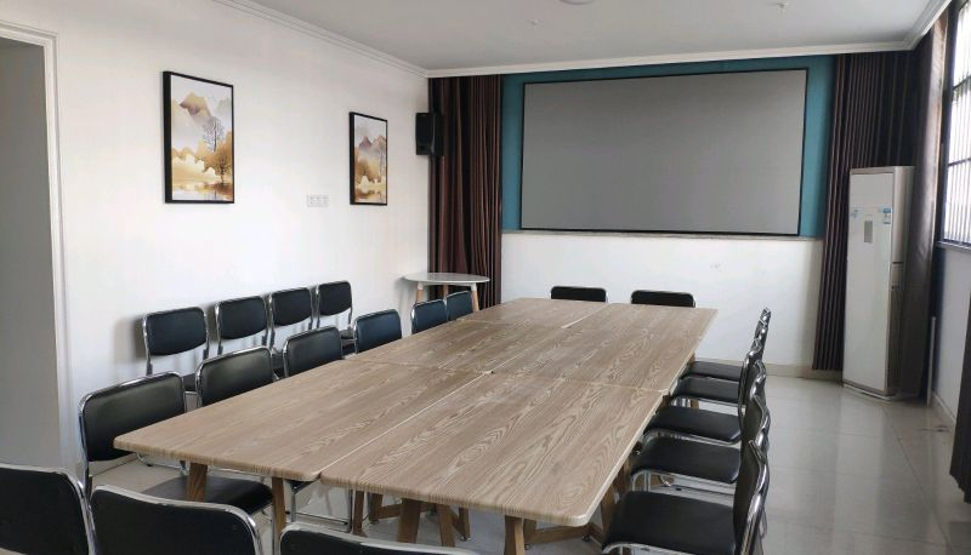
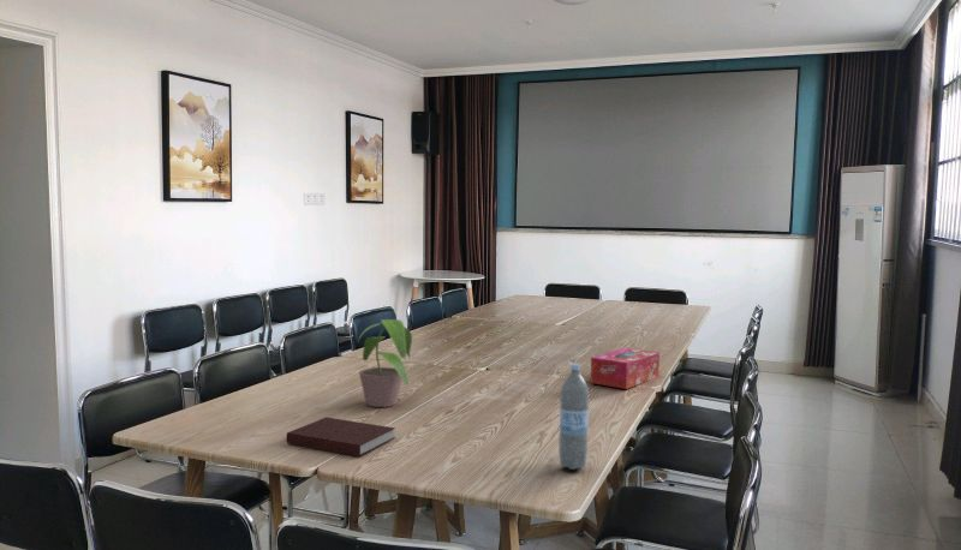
+ potted plant [352,316,413,408]
+ water bottle [557,363,590,471]
+ tissue box [590,347,661,390]
+ notebook [285,416,396,458]
